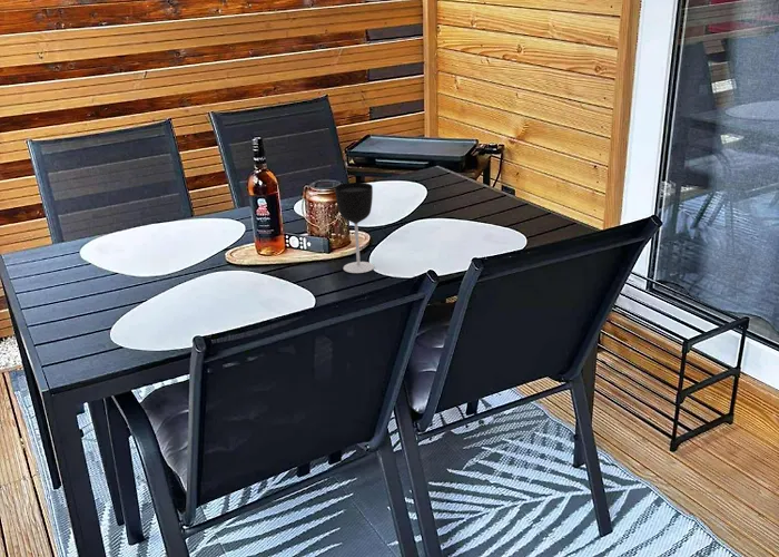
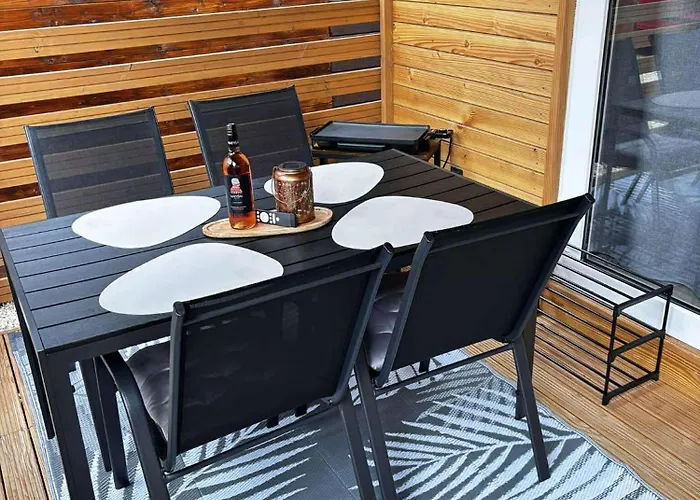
- wine glass [334,182,375,274]
